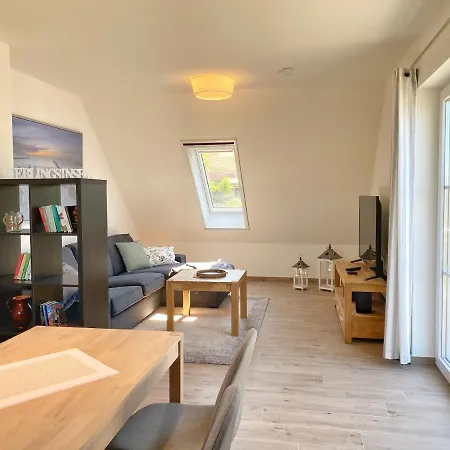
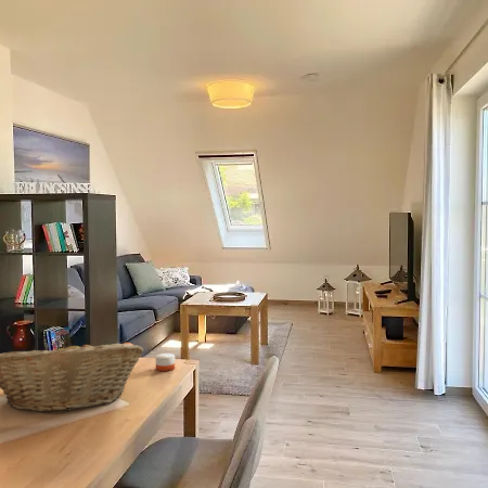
+ fruit basket [0,339,144,413]
+ candle [154,347,176,372]
